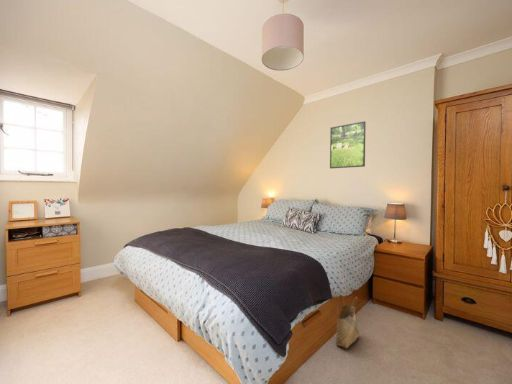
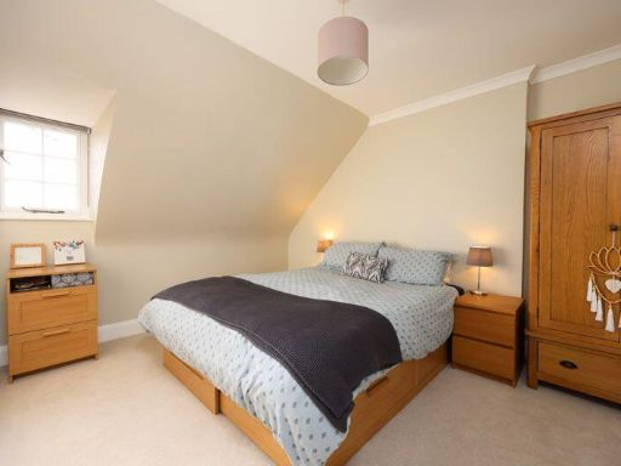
- woven basket [335,297,360,349]
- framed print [329,120,367,169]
